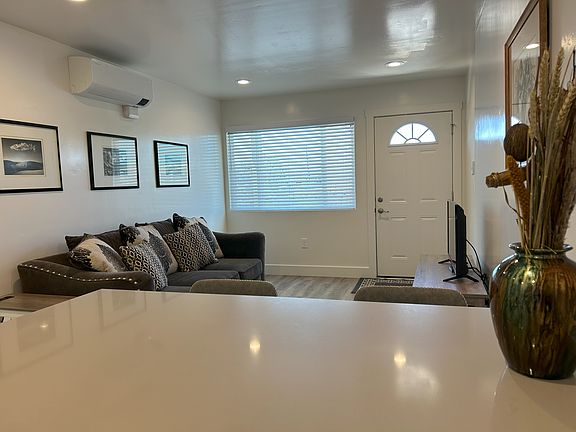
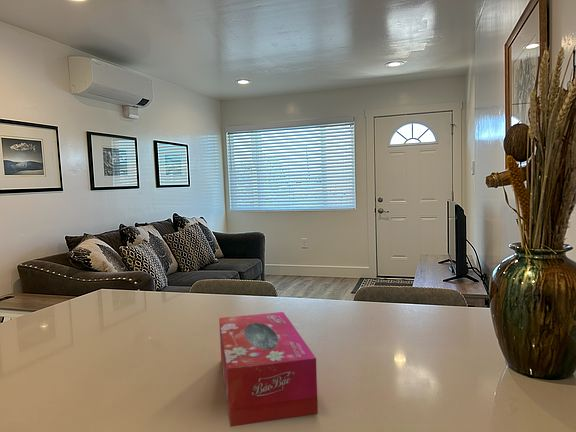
+ tissue box [218,311,319,428]
